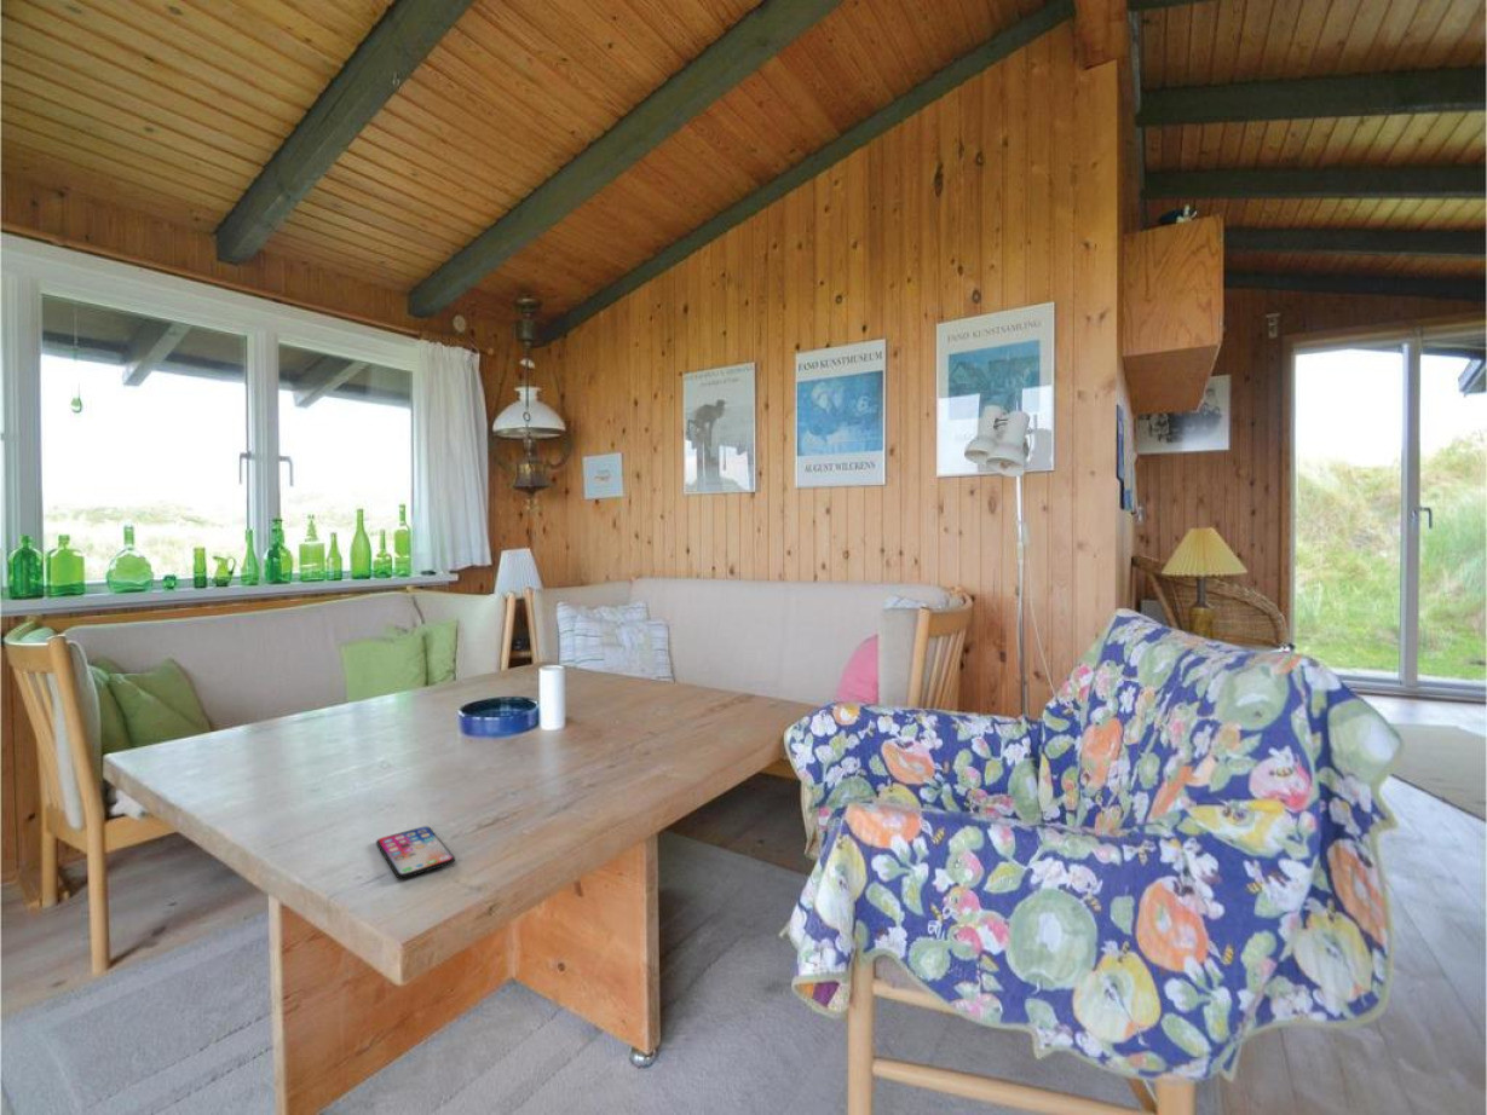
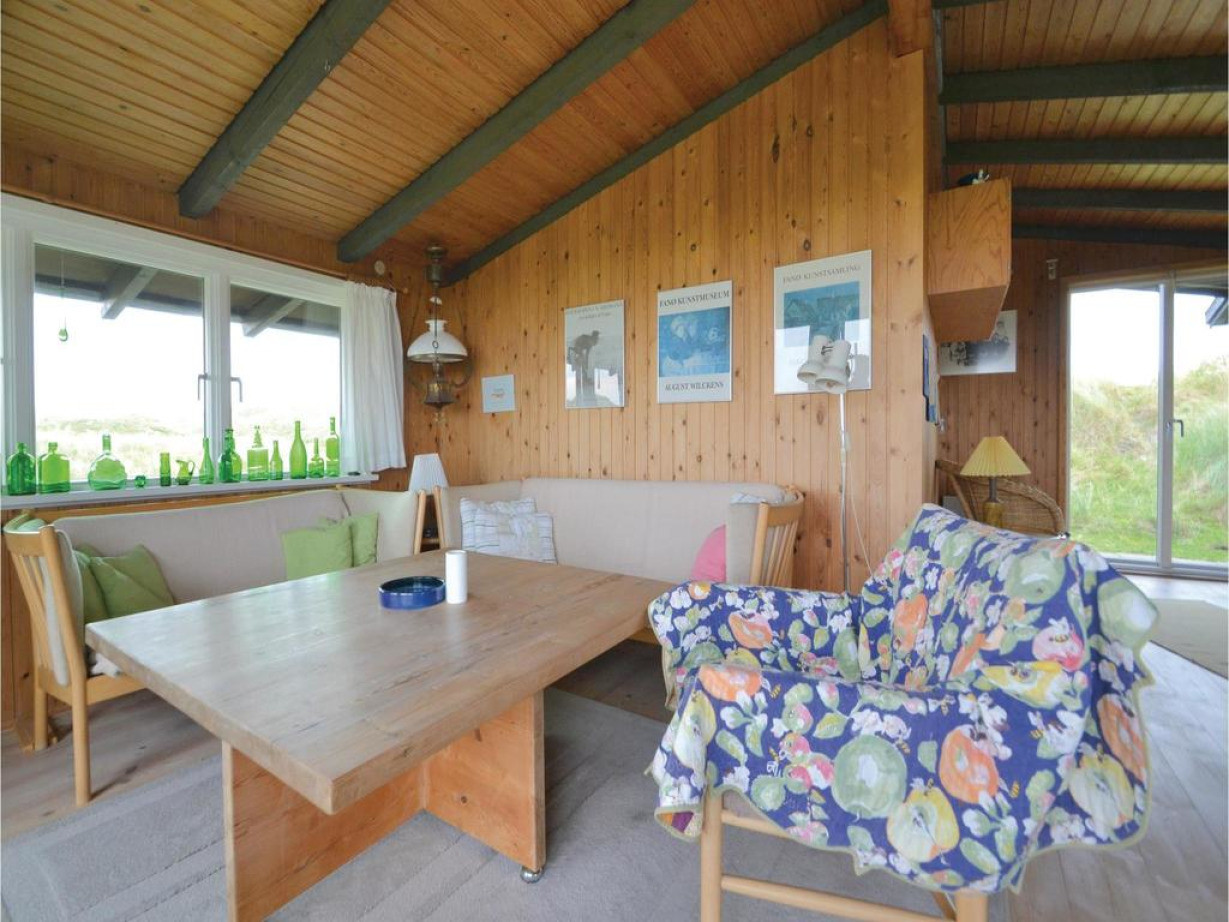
- smartphone [375,825,456,880]
